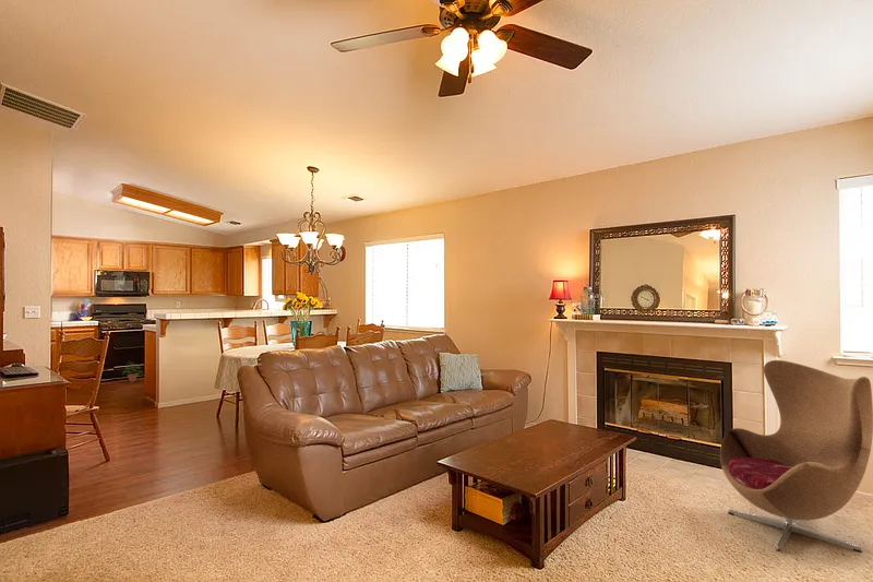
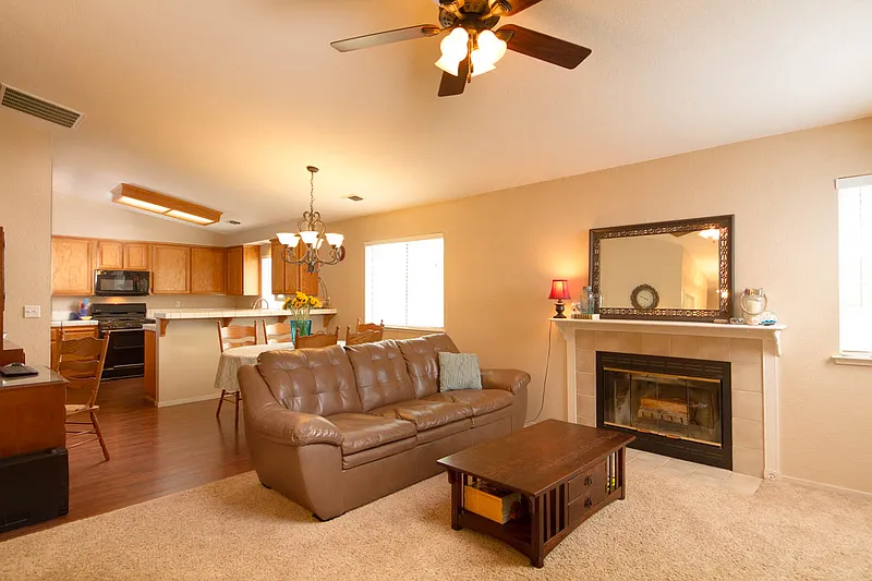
- potted plant [122,361,144,383]
- armchair [719,359,873,554]
